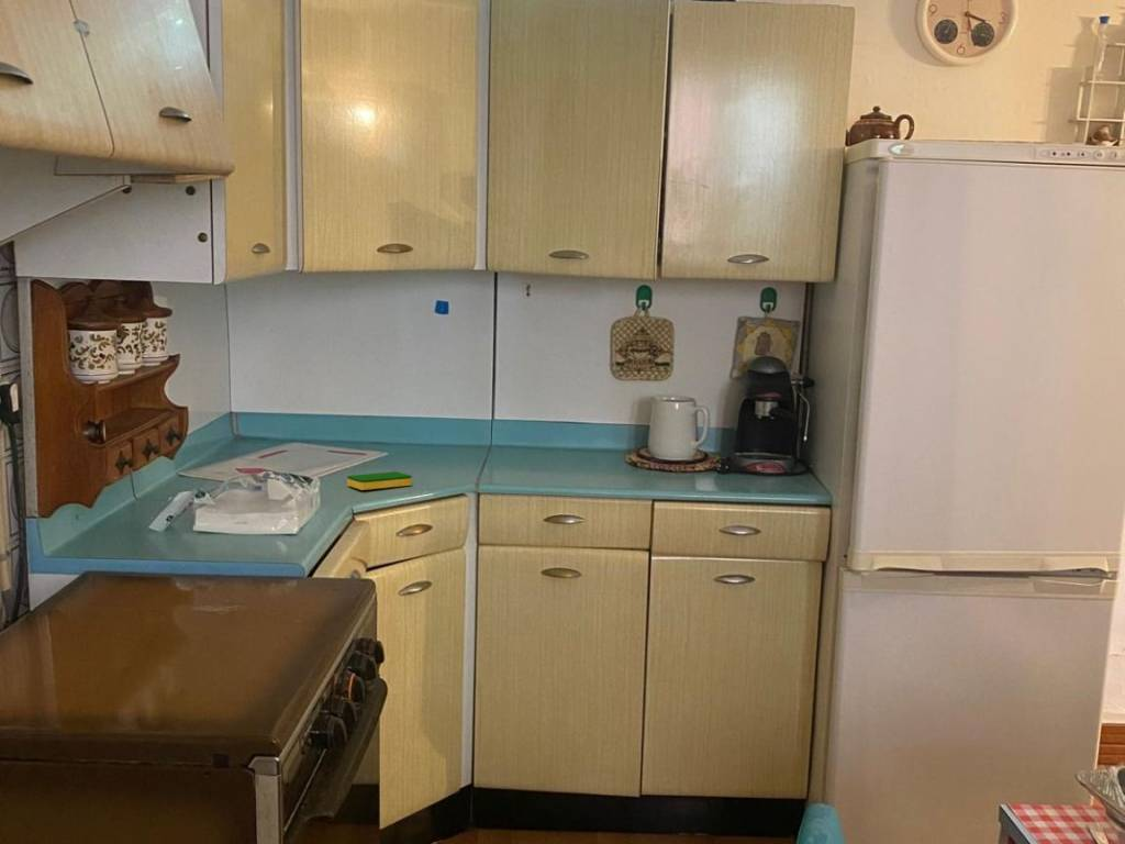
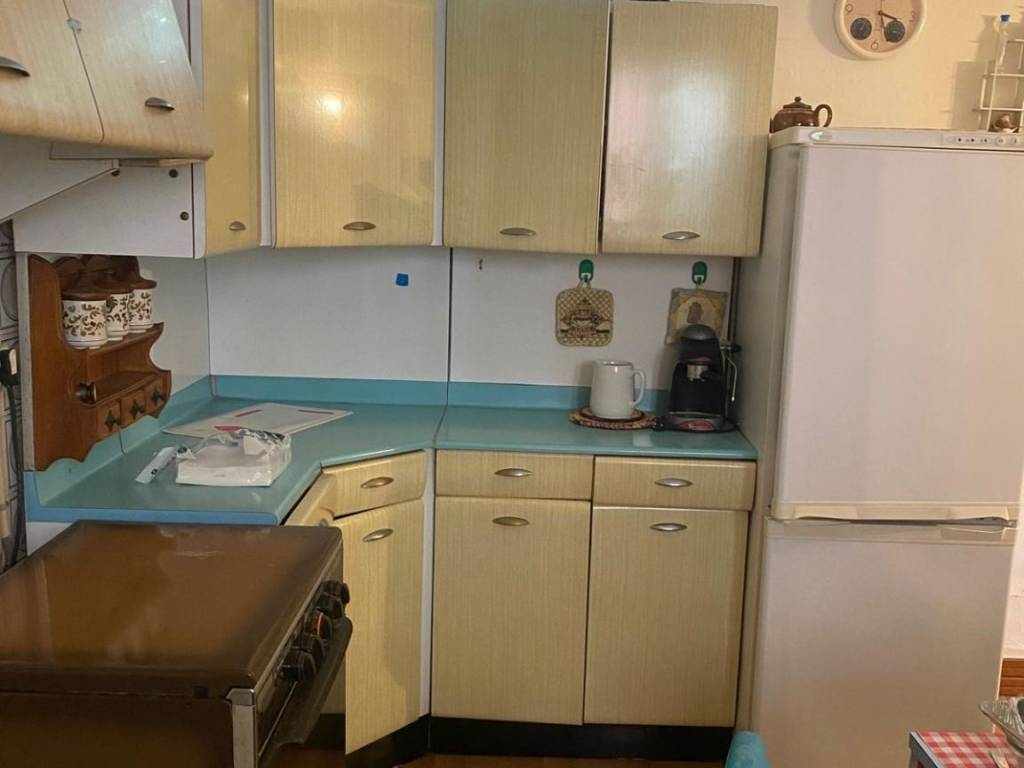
- dish sponge [346,470,413,491]
